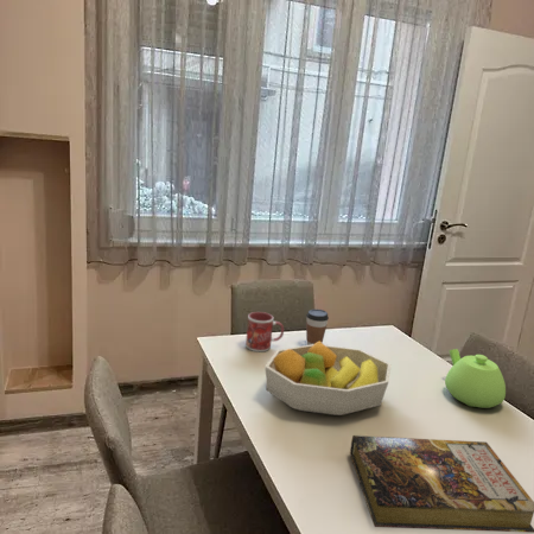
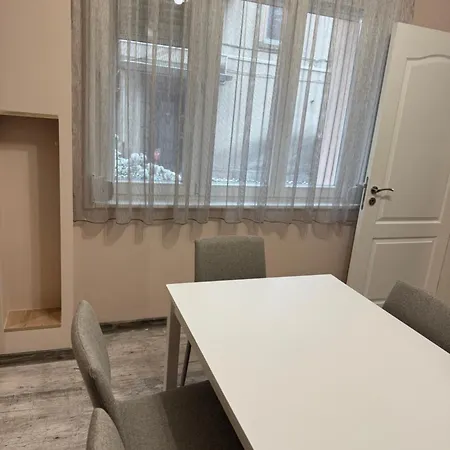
- mug [244,311,285,352]
- teapot [444,348,507,409]
- coffee cup [305,309,330,345]
- book [349,434,534,534]
- fruit bowl [263,342,393,417]
